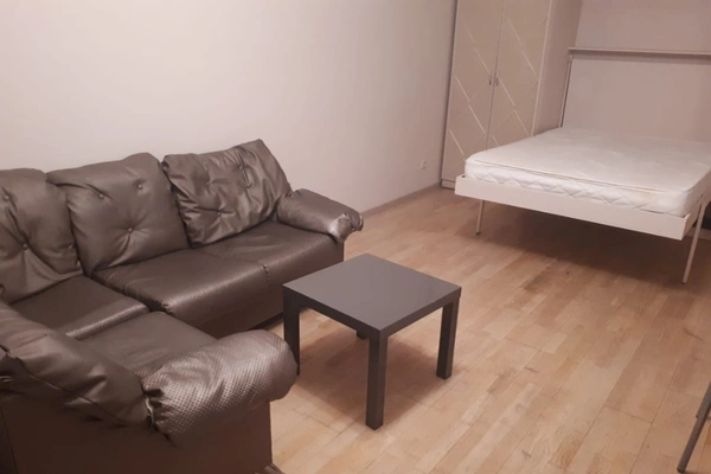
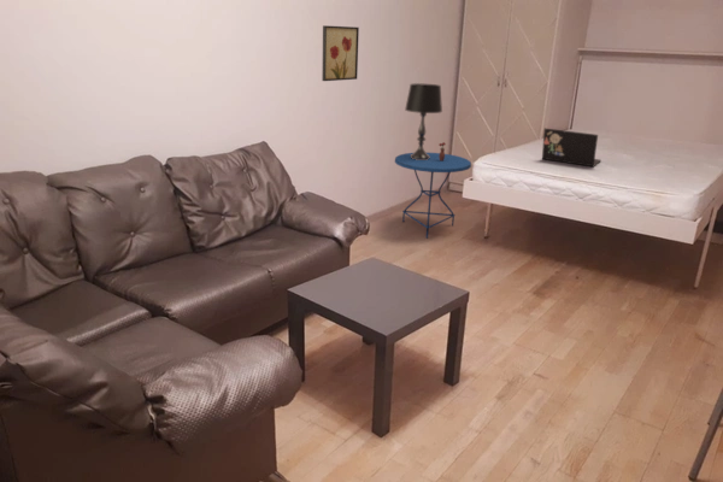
+ laptop [541,128,602,167]
+ wall art [321,24,360,82]
+ side table [394,141,472,240]
+ table lamp [404,82,443,160]
